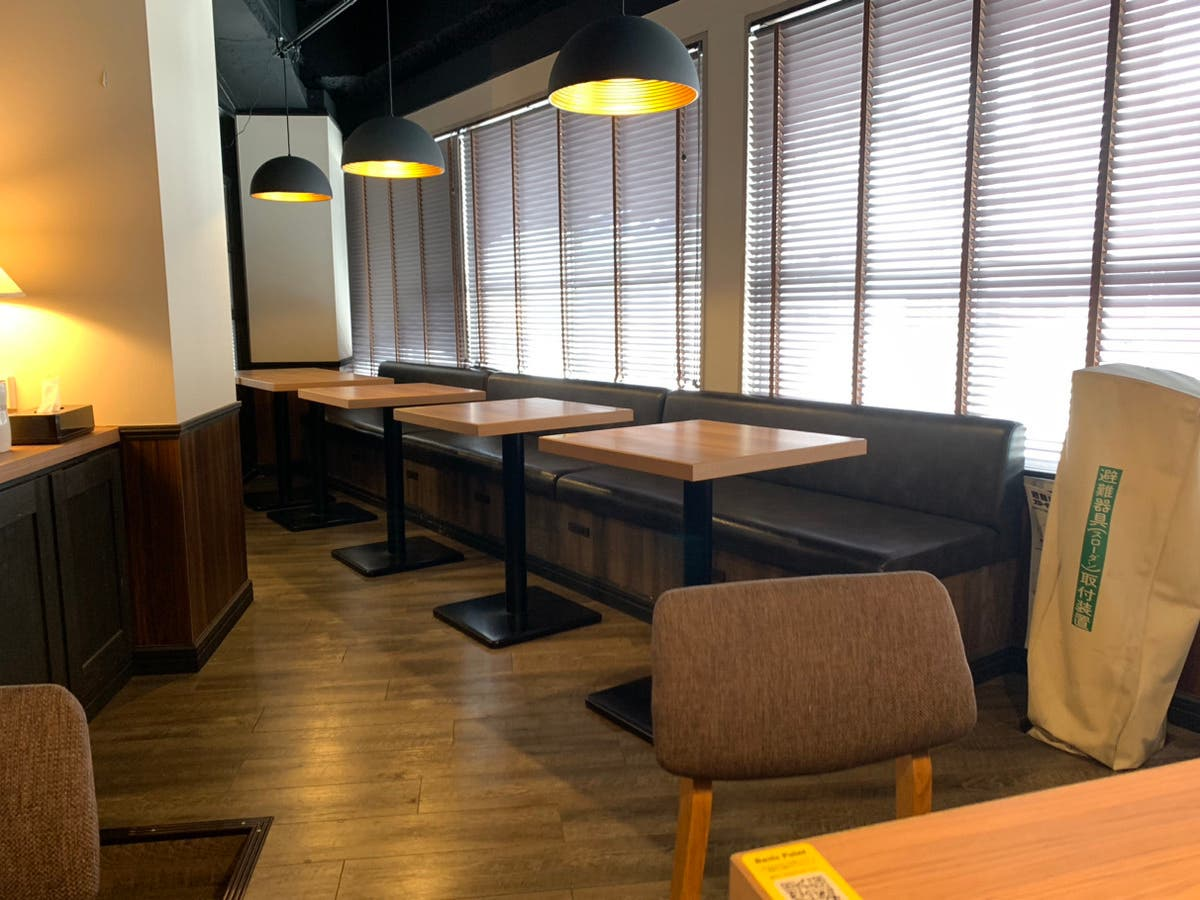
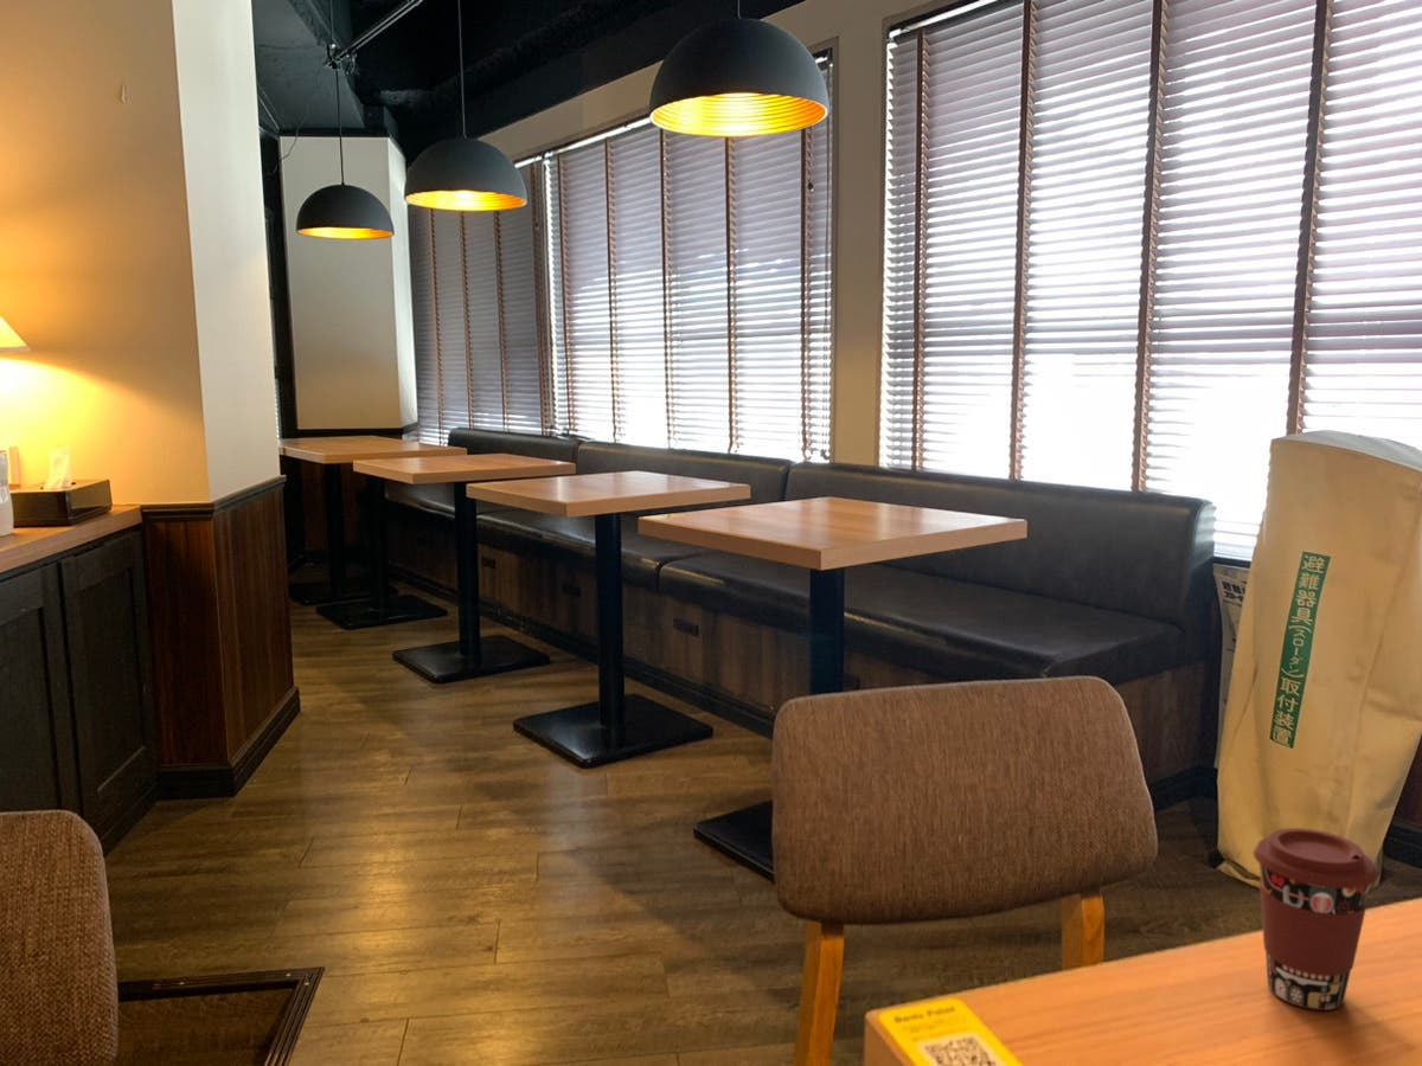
+ coffee cup [1253,827,1379,1012]
